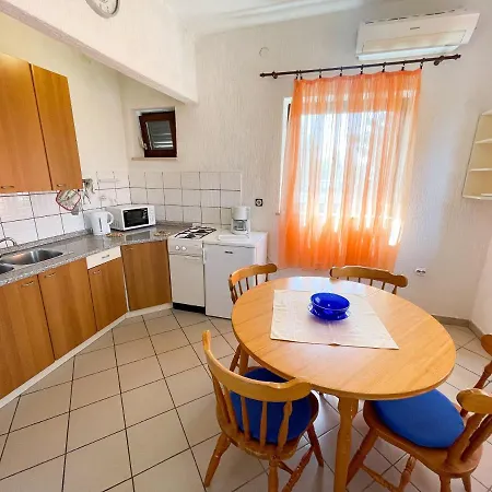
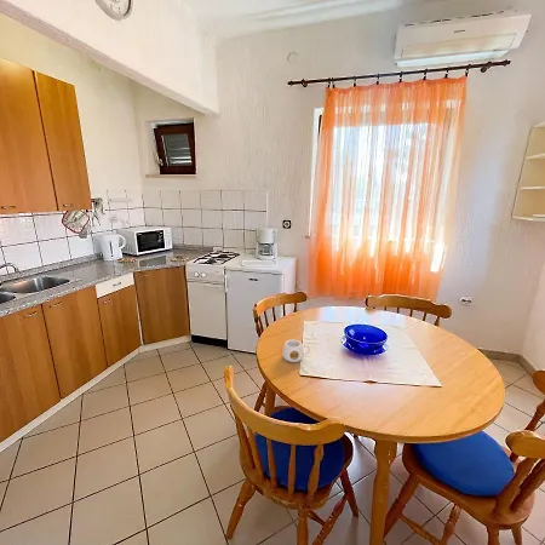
+ mug [281,338,311,363]
